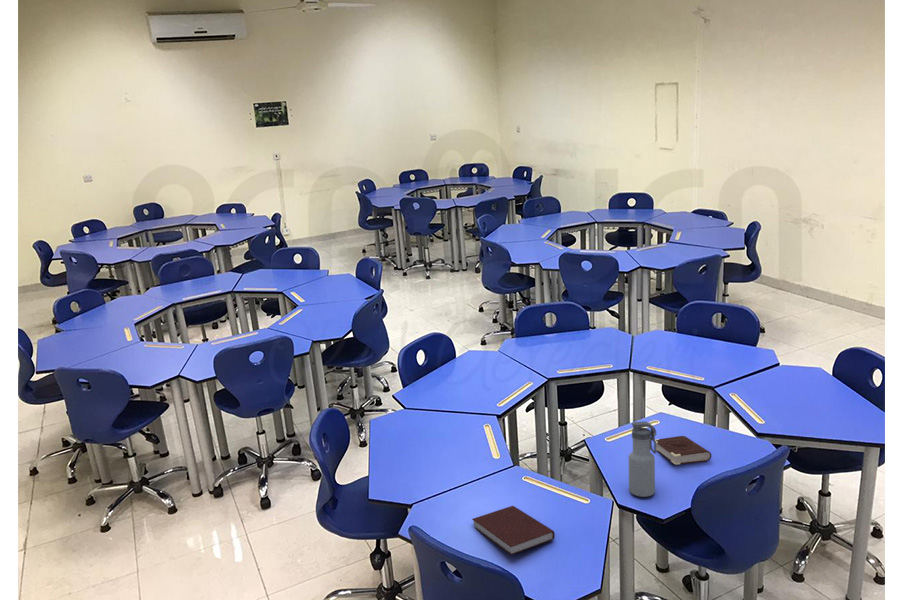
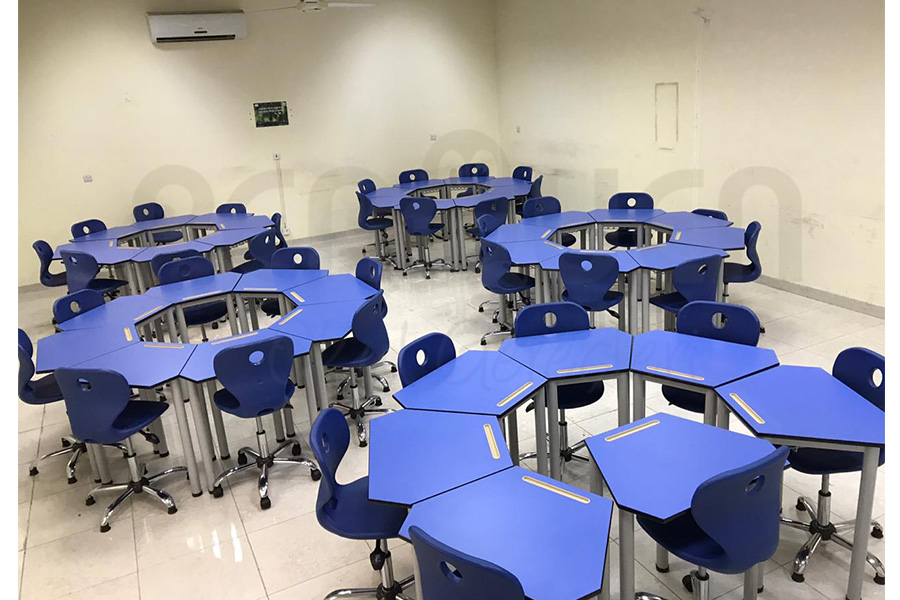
- book [655,435,713,466]
- water bottle [628,420,657,498]
- notebook [471,505,556,556]
